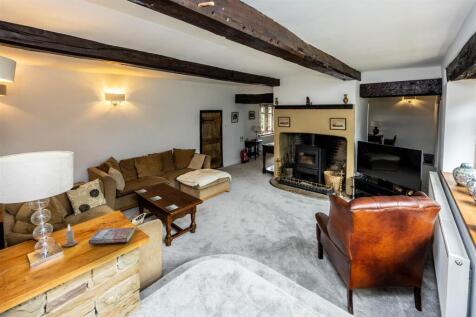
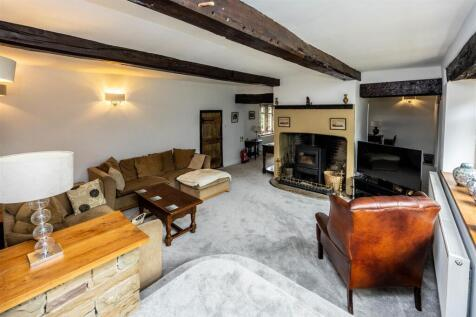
- candle [61,223,80,248]
- book [88,226,136,245]
